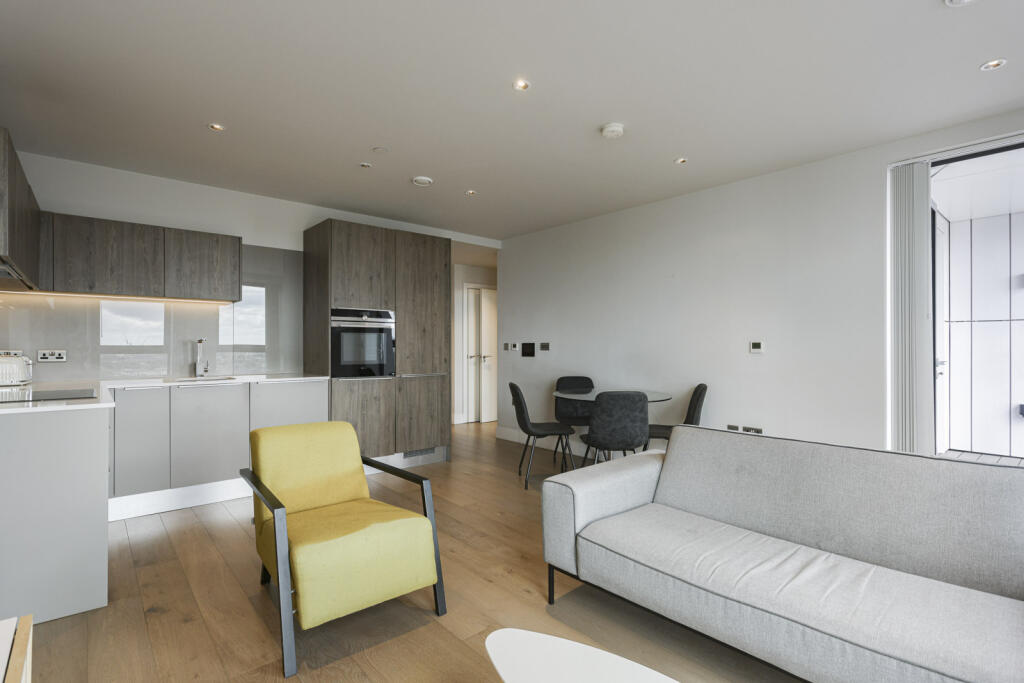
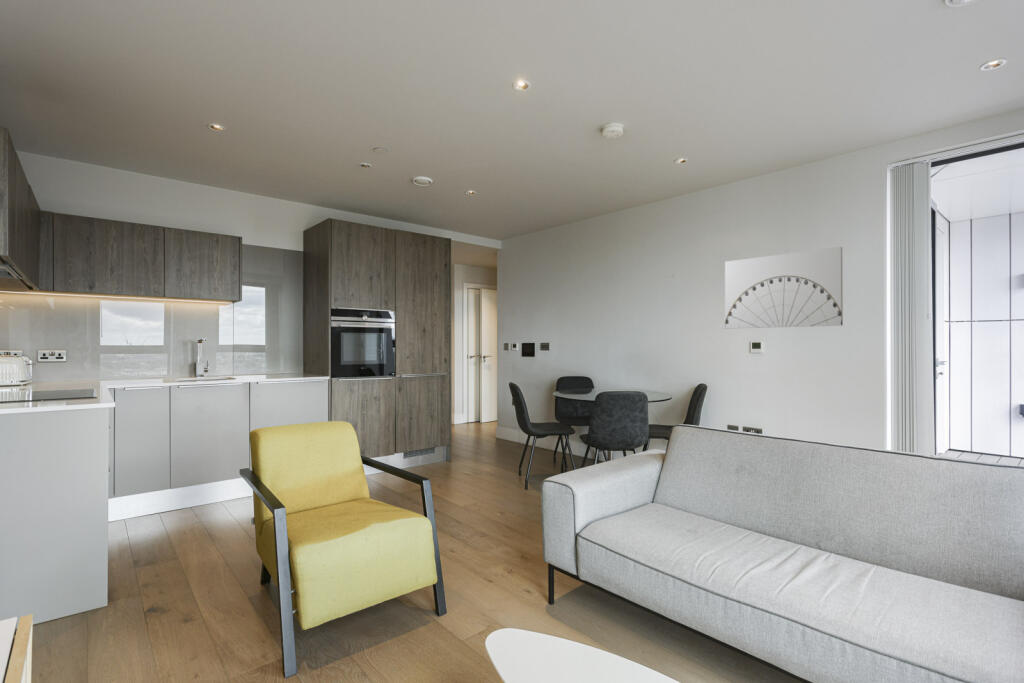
+ wall art [724,246,844,330]
